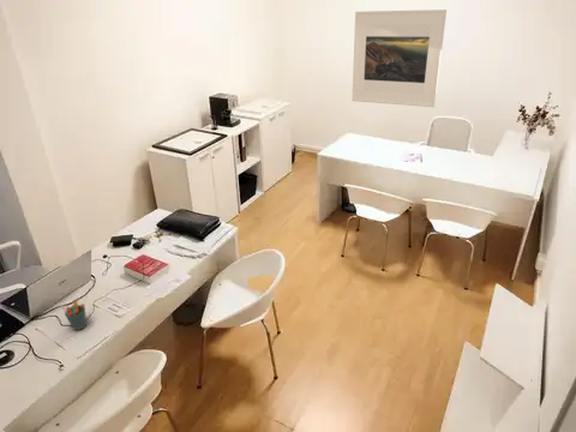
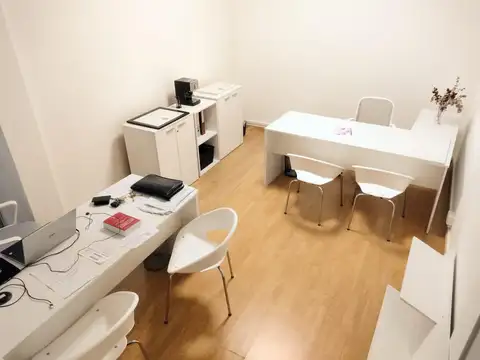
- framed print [352,8,448,108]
- pen holder [60,298,88,331]
